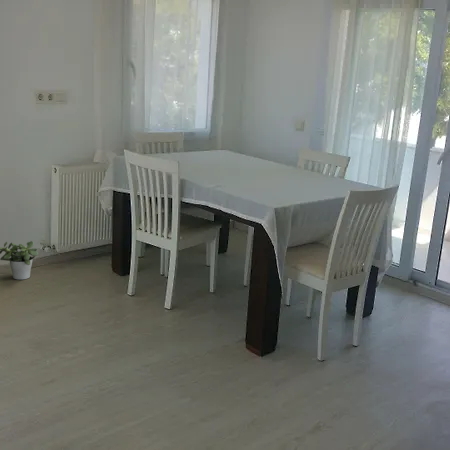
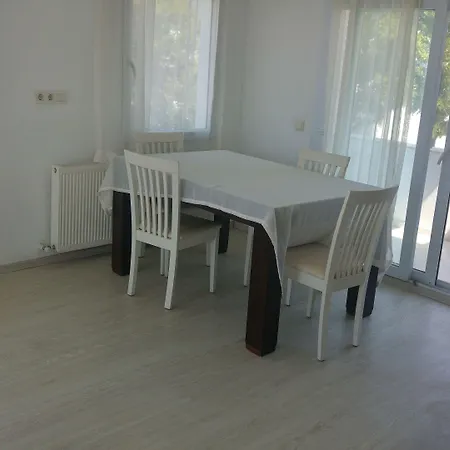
- potted plant [0,240,39,281]
